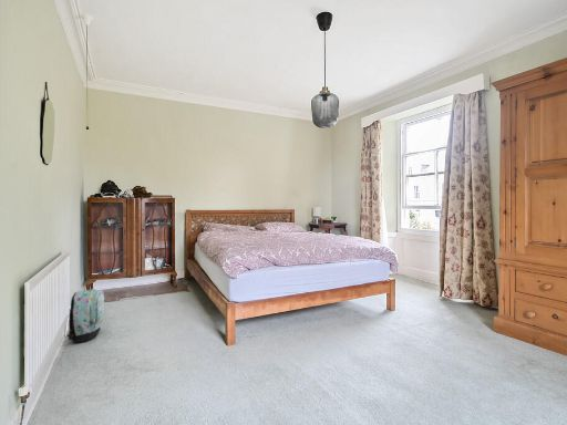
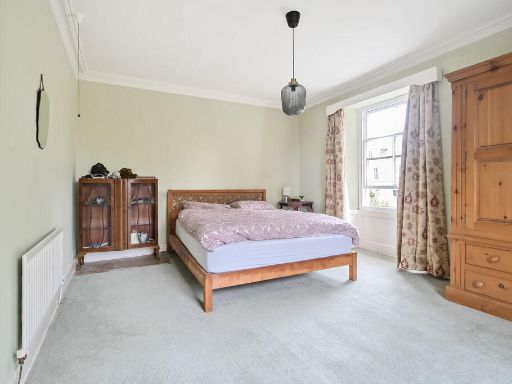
- backpack [66,288,105,344]
